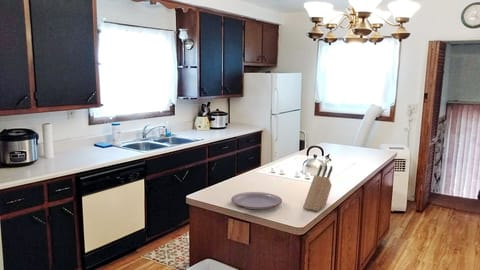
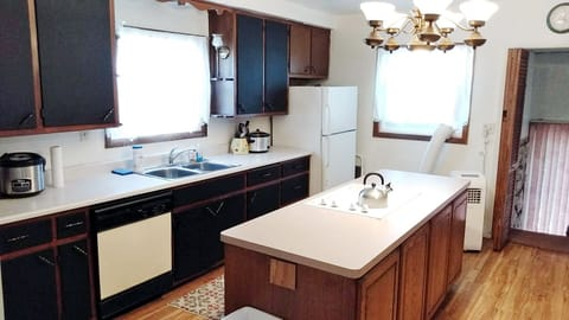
- plate [230,191,283,210]
- knife block [302,164,333,212]
